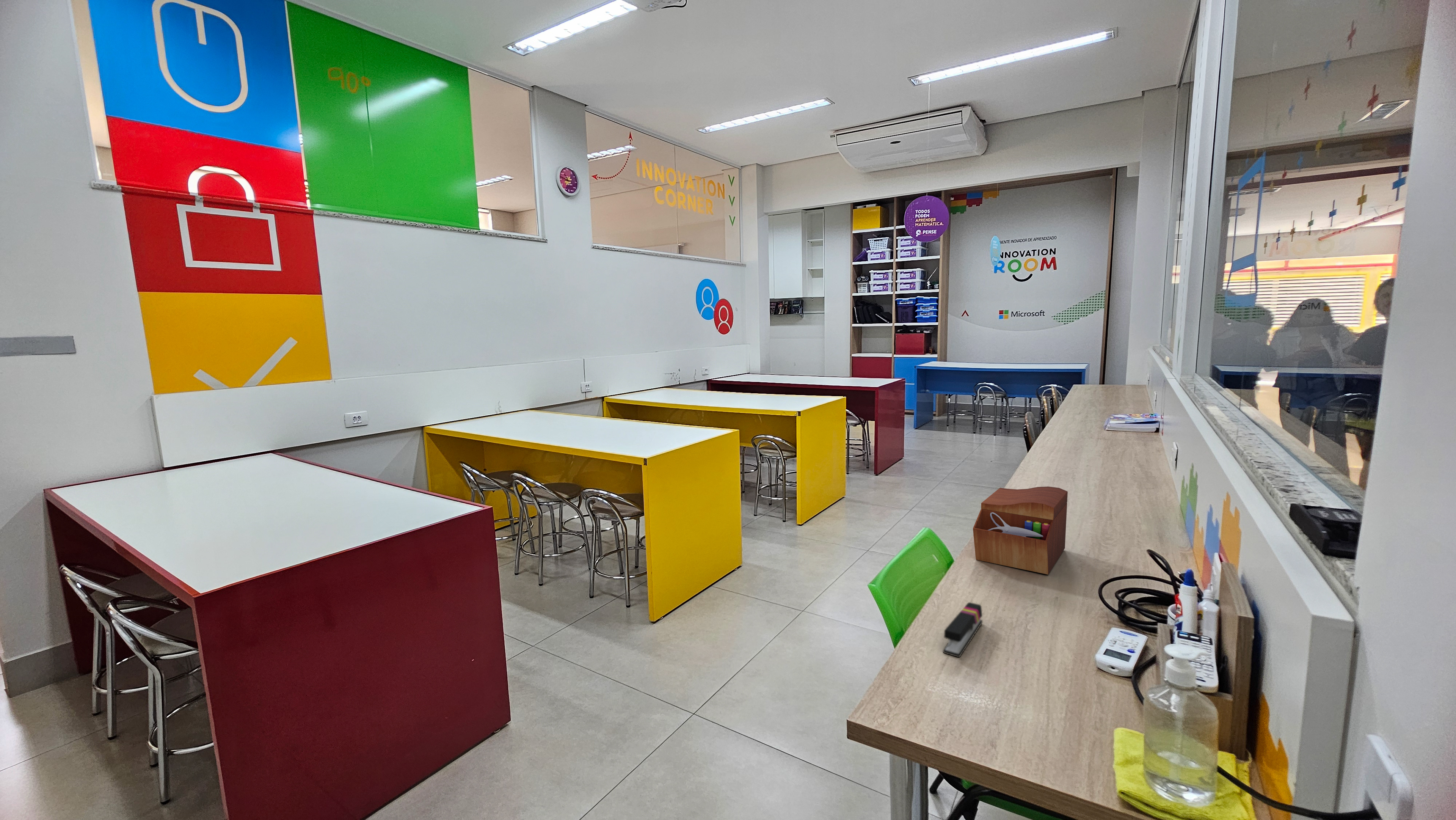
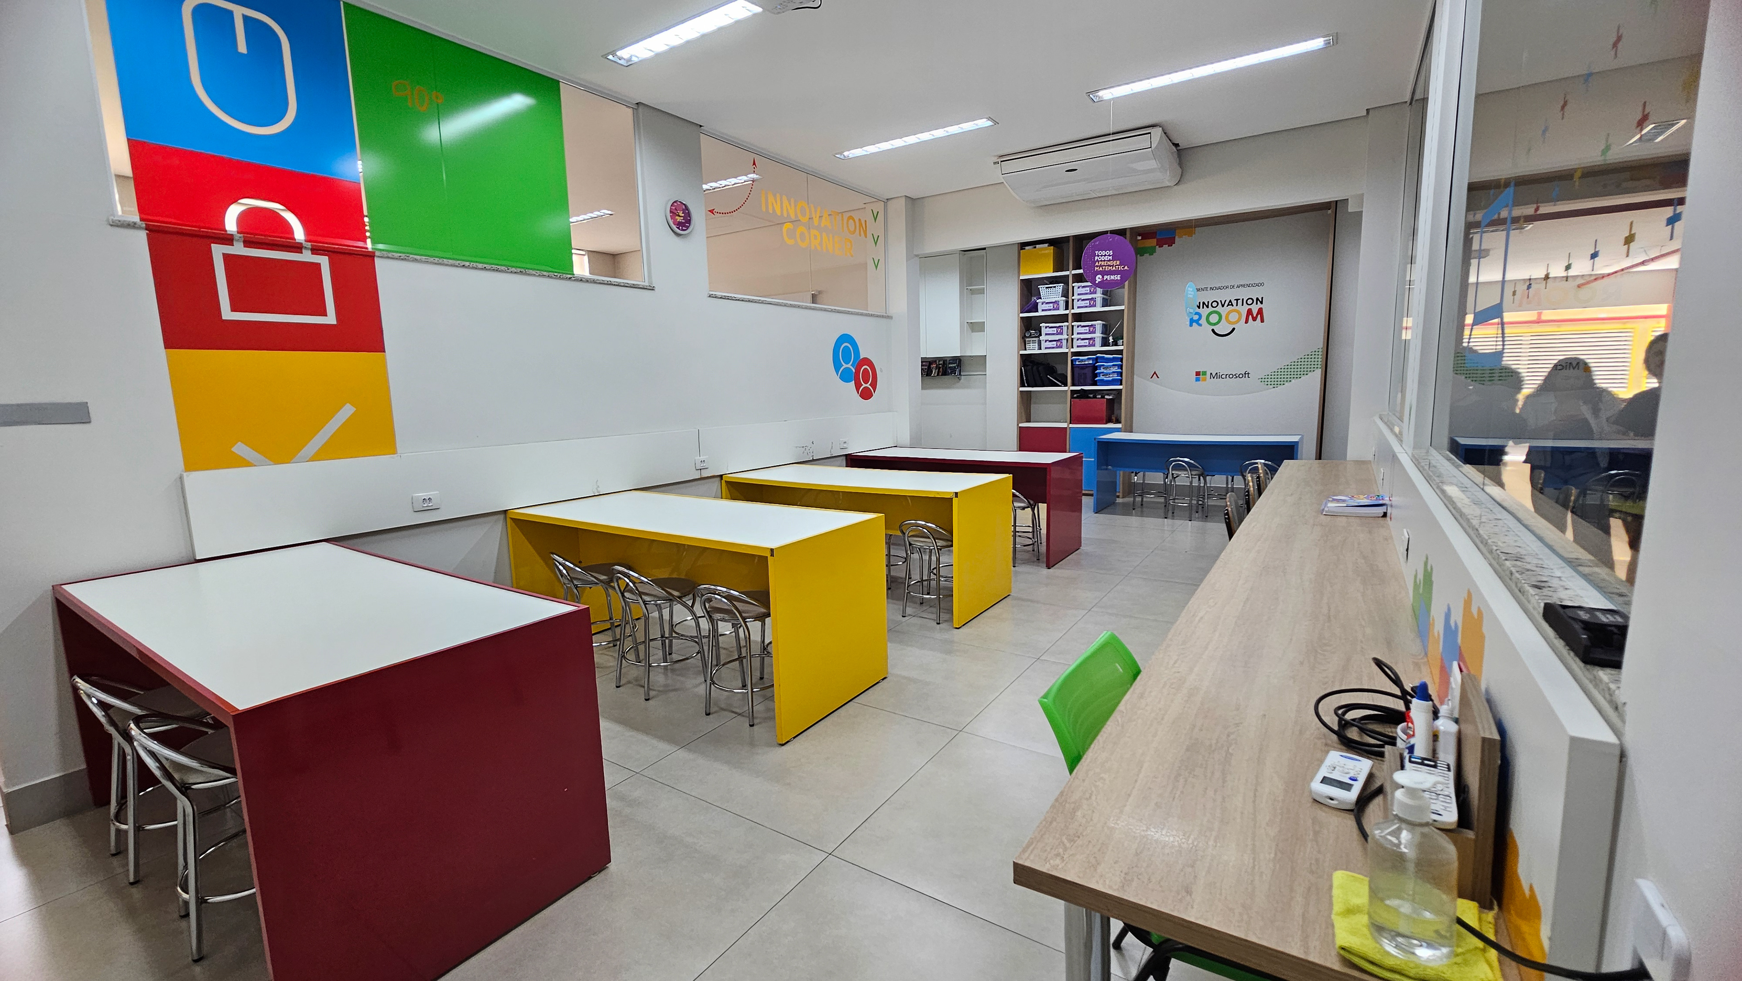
- stapler [943,602,983,657]
- sewing box [973,486,1068,575]
